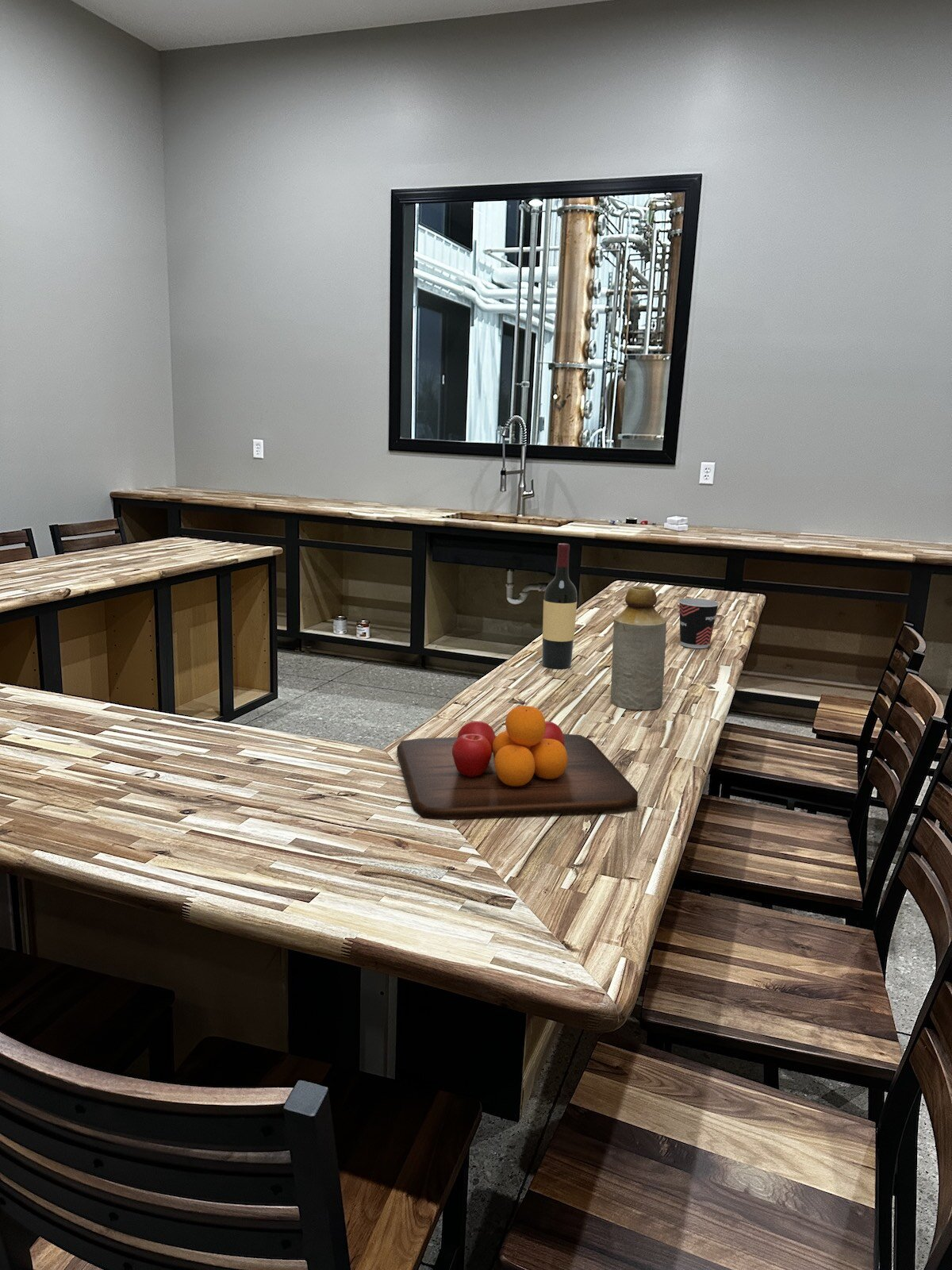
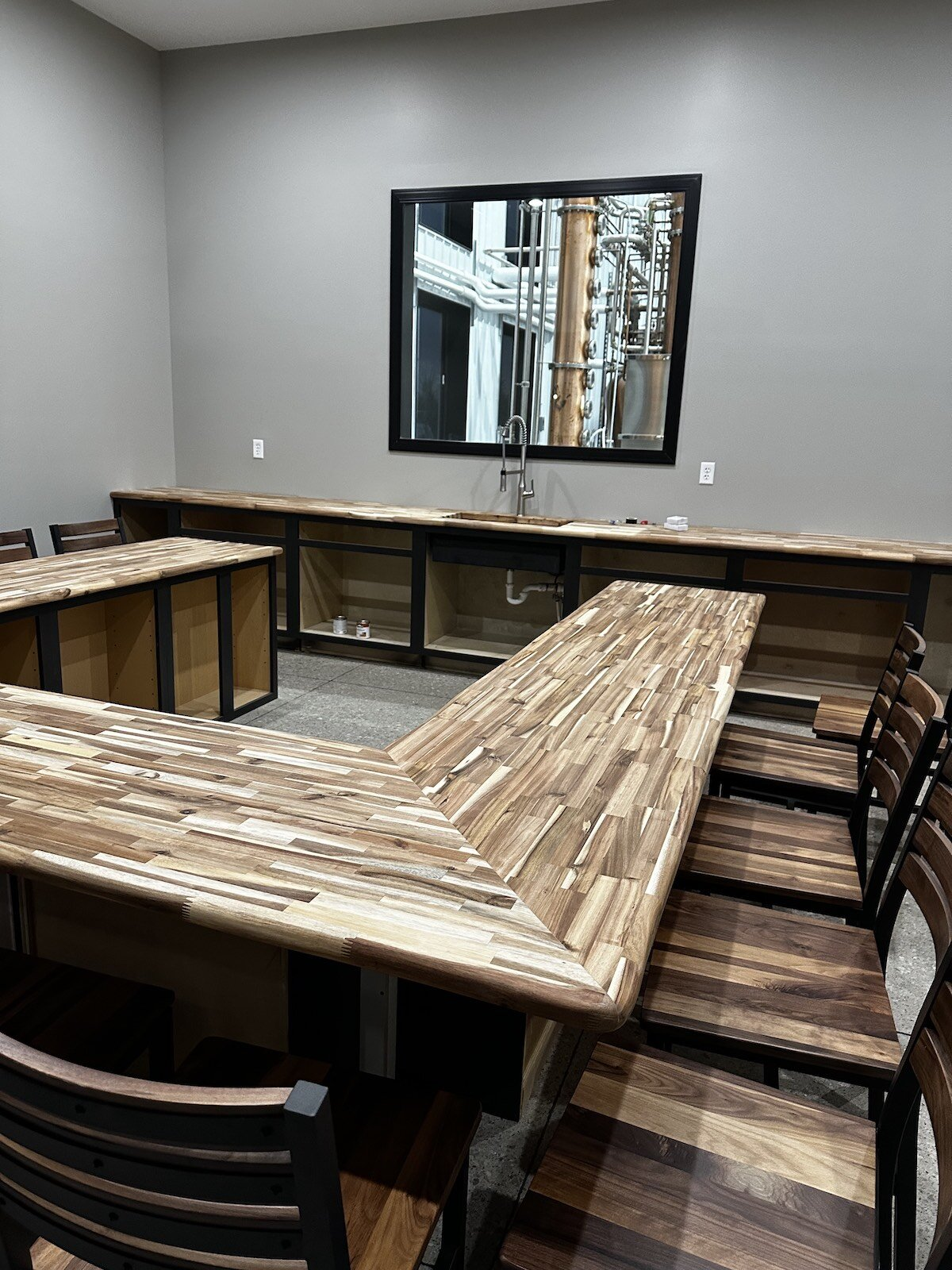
- chopping board [396,705,639,820]
- wine bottle [541,543,578,670]
- cup [678,598,720,649]
- bottle [610,585,667,710]
